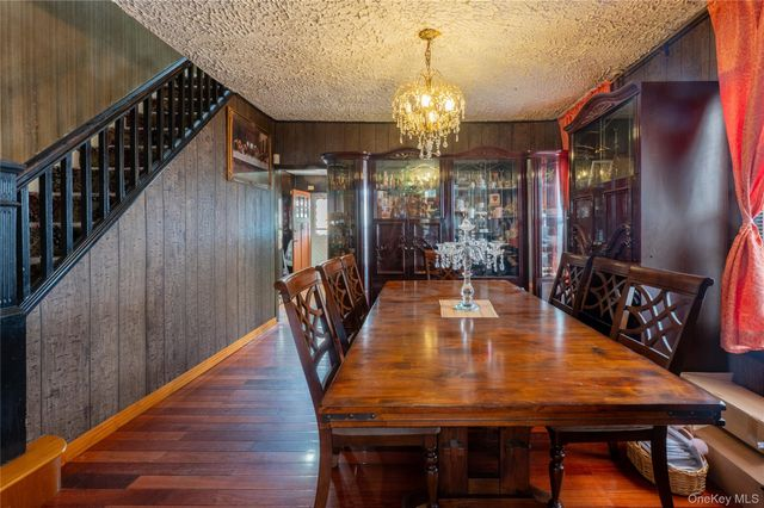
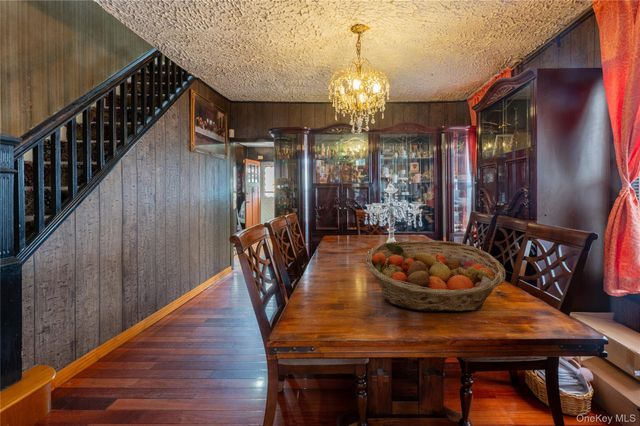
+ fruit basket [365,240,507,312]
